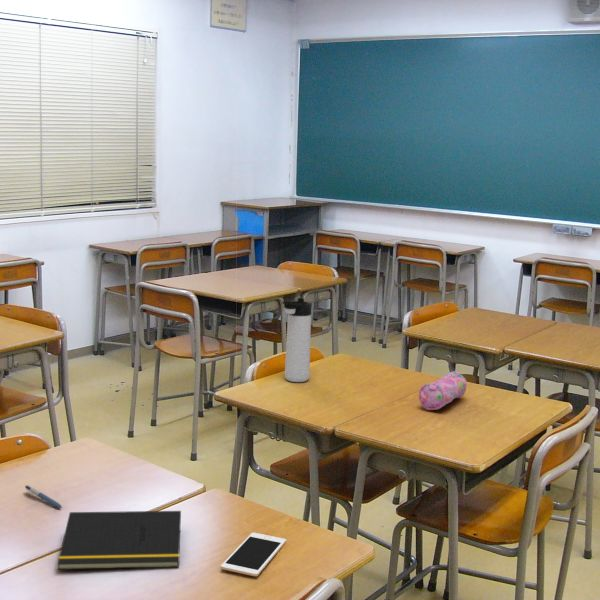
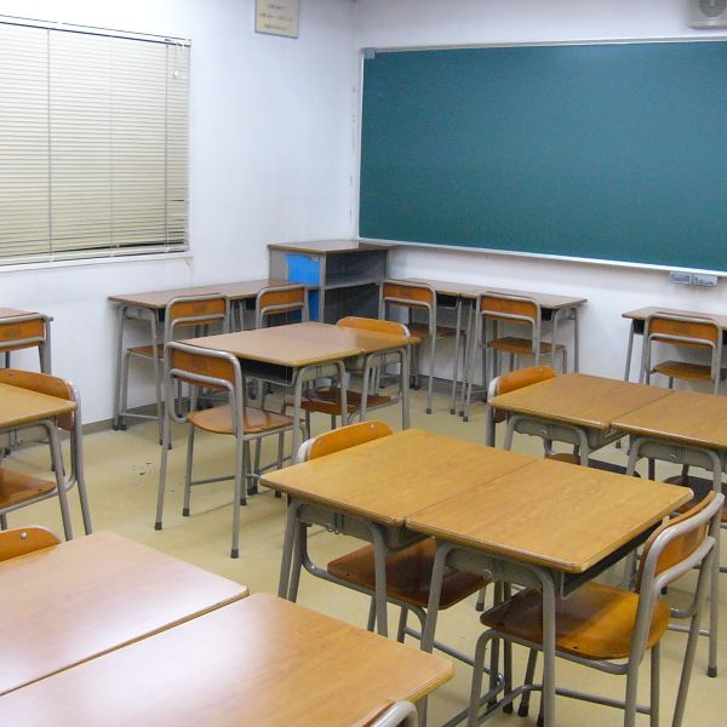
- pen [24,484,63,509]
- thermos bottle [281,297,312,383]
- pencil case [418,370,468,411]
- cell phone [220,532,287,577]
- notepad [57,510,182,571]
